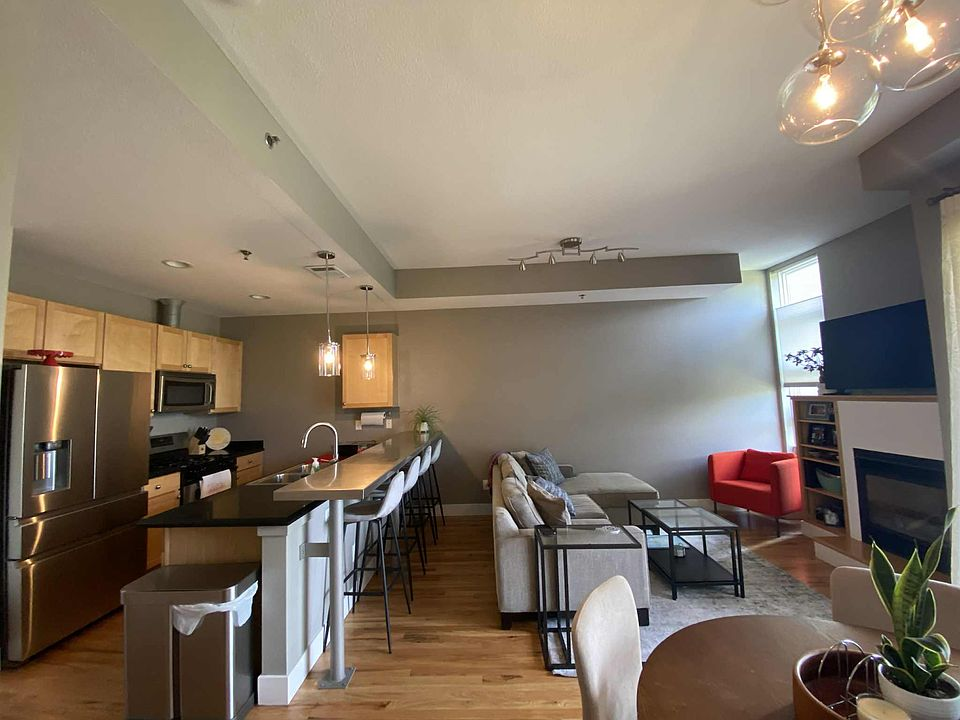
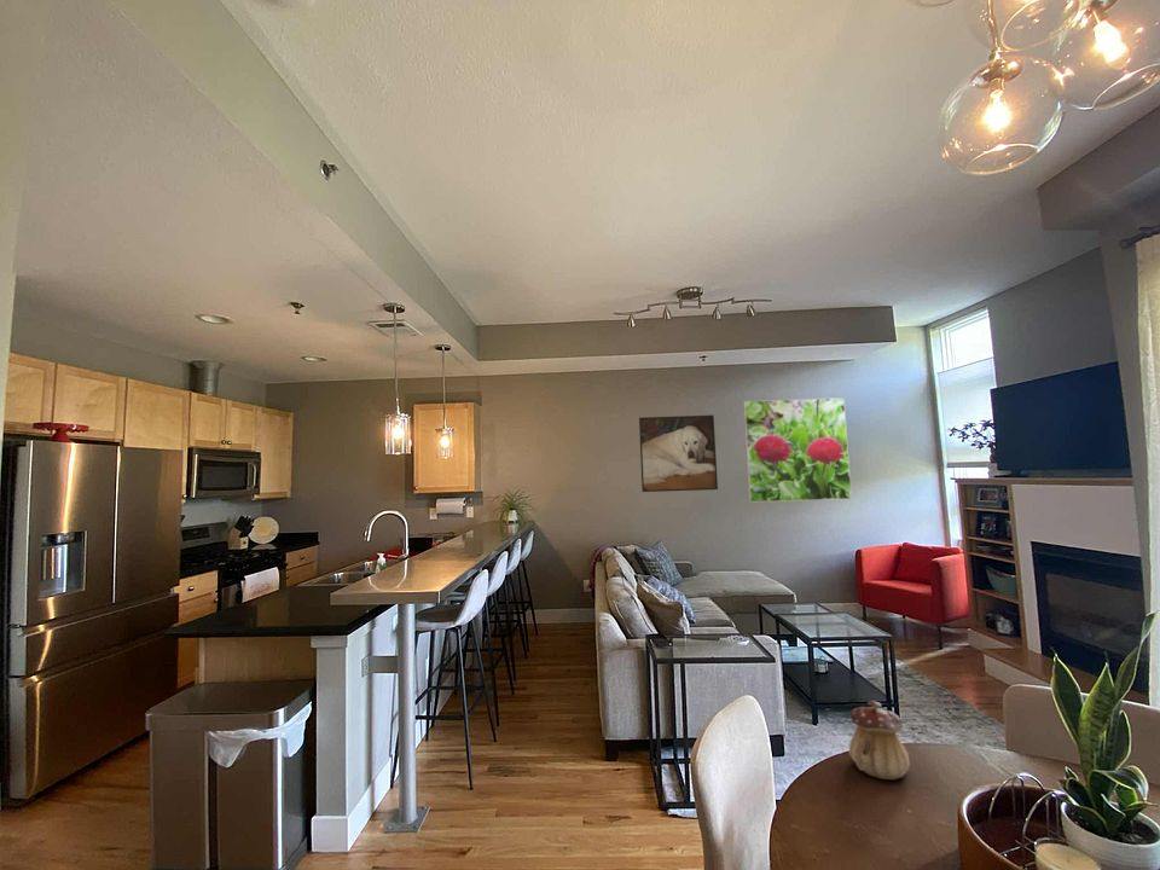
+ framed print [742,396,853,503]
+ teapot [848,700,911,781]
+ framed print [638,414,719,493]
